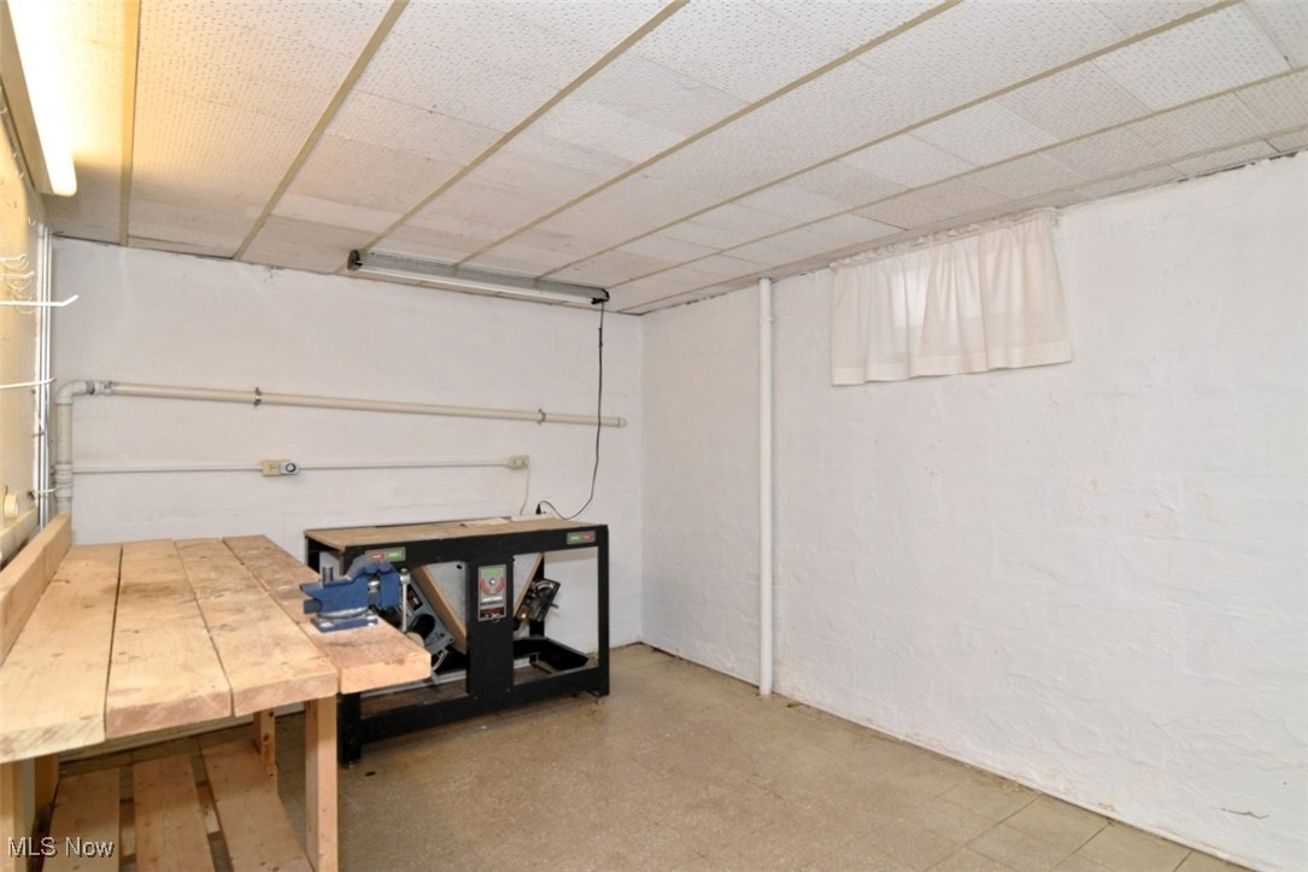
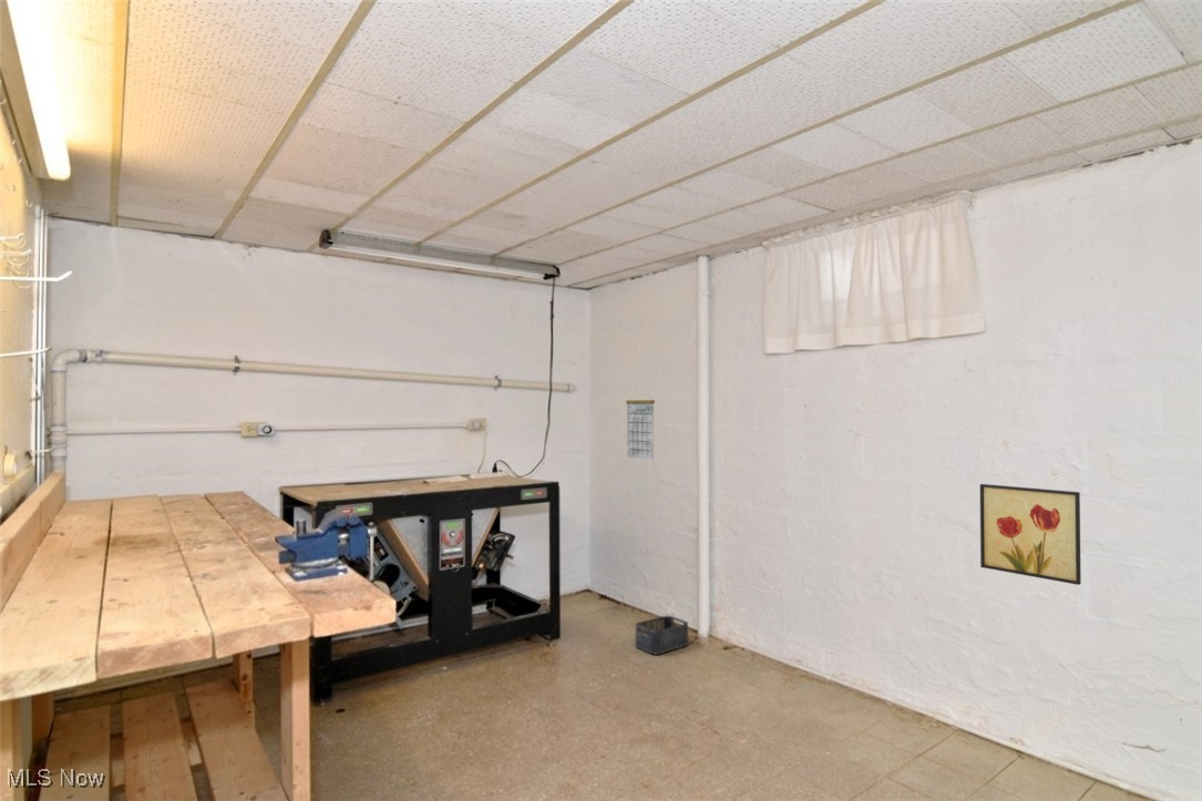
+ calendar [625,391,656,461]
+ wall art [979,483,1082,586]
+ storage bin [634,615,689,655]
